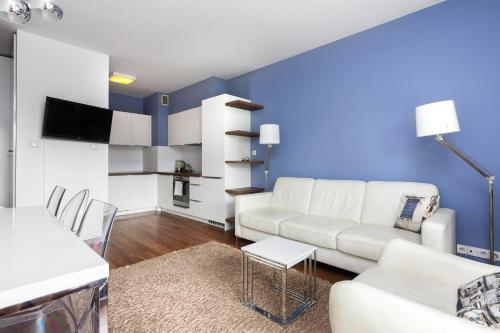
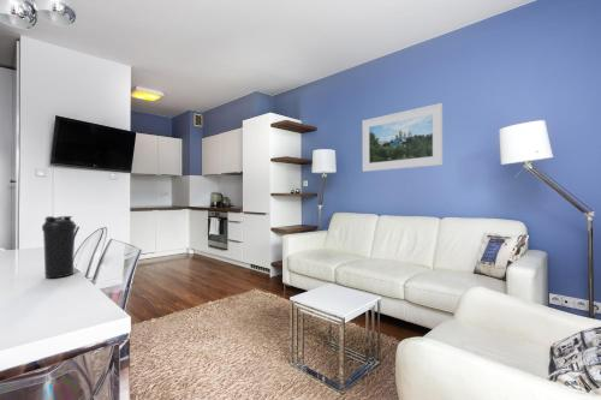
+ water bottle [41,215,77,279]
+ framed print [361,102,444,173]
